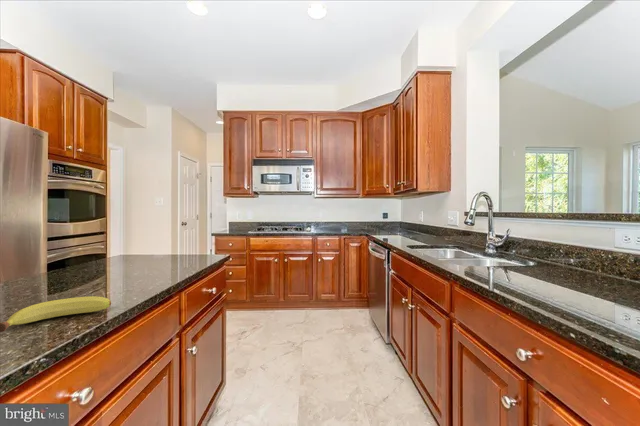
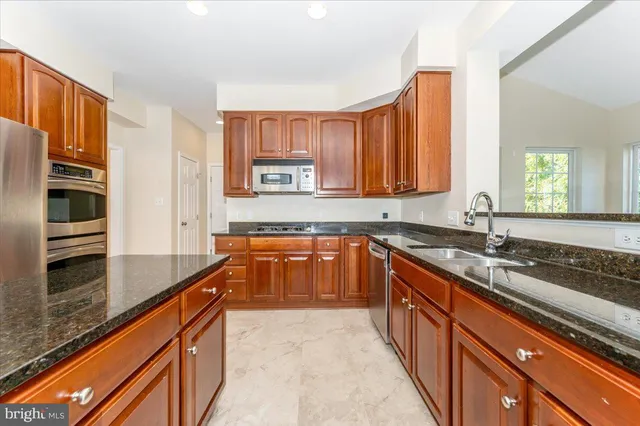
- fruit [0,295,112,333]
